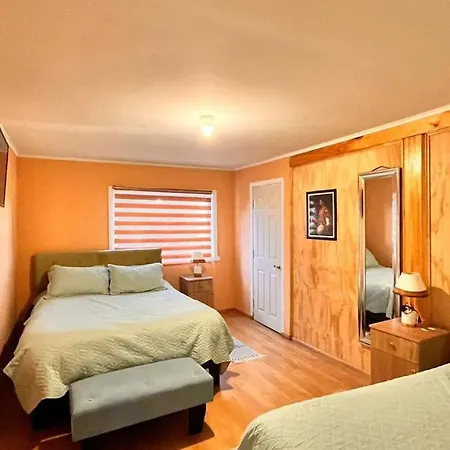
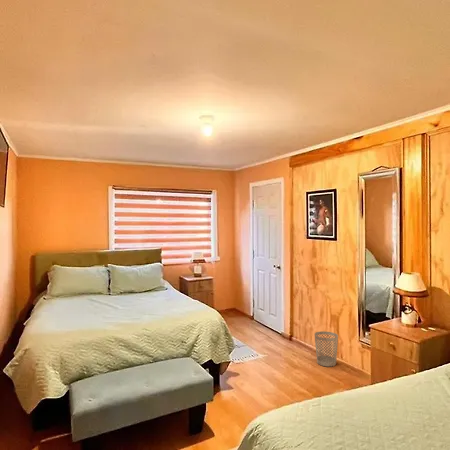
+ wastebasket [314,330,339,367]
